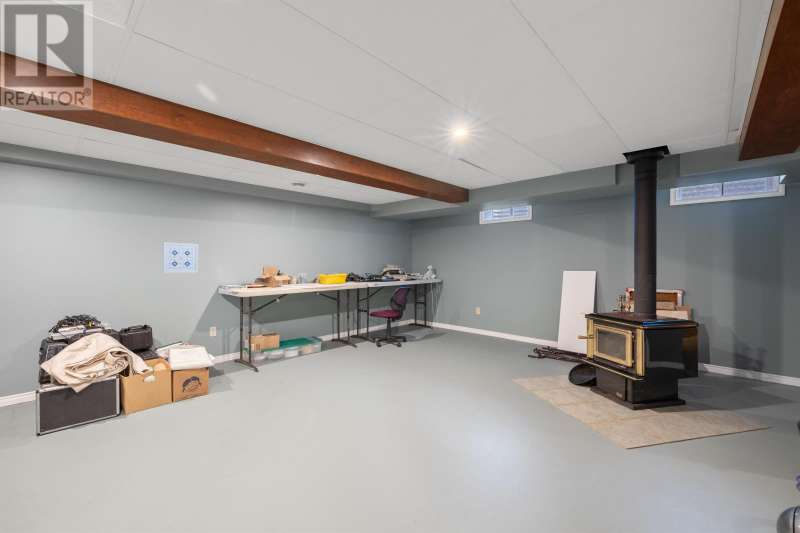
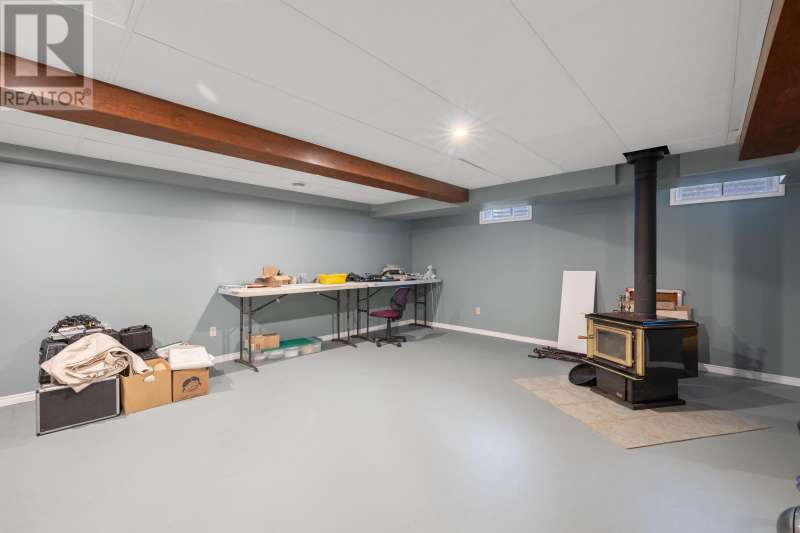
- wall art [162,242,199,274]
